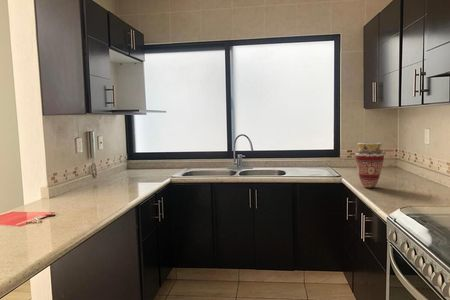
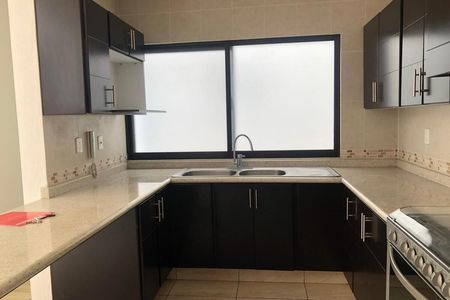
- vase [354,141,385,189]
